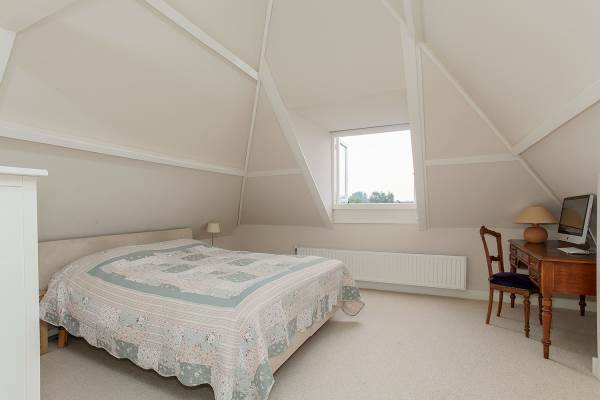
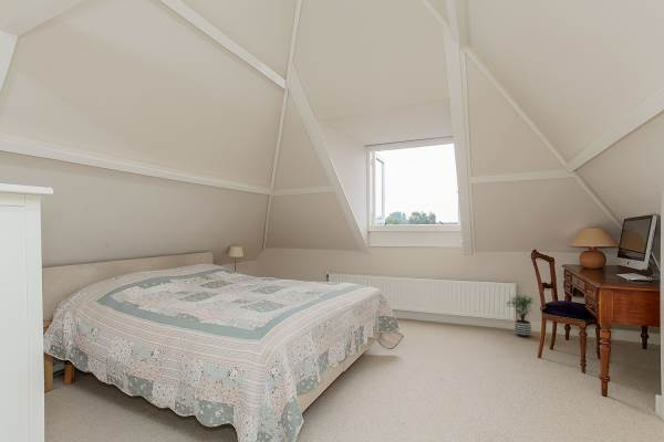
+ potted plant [505,294,537,338]
